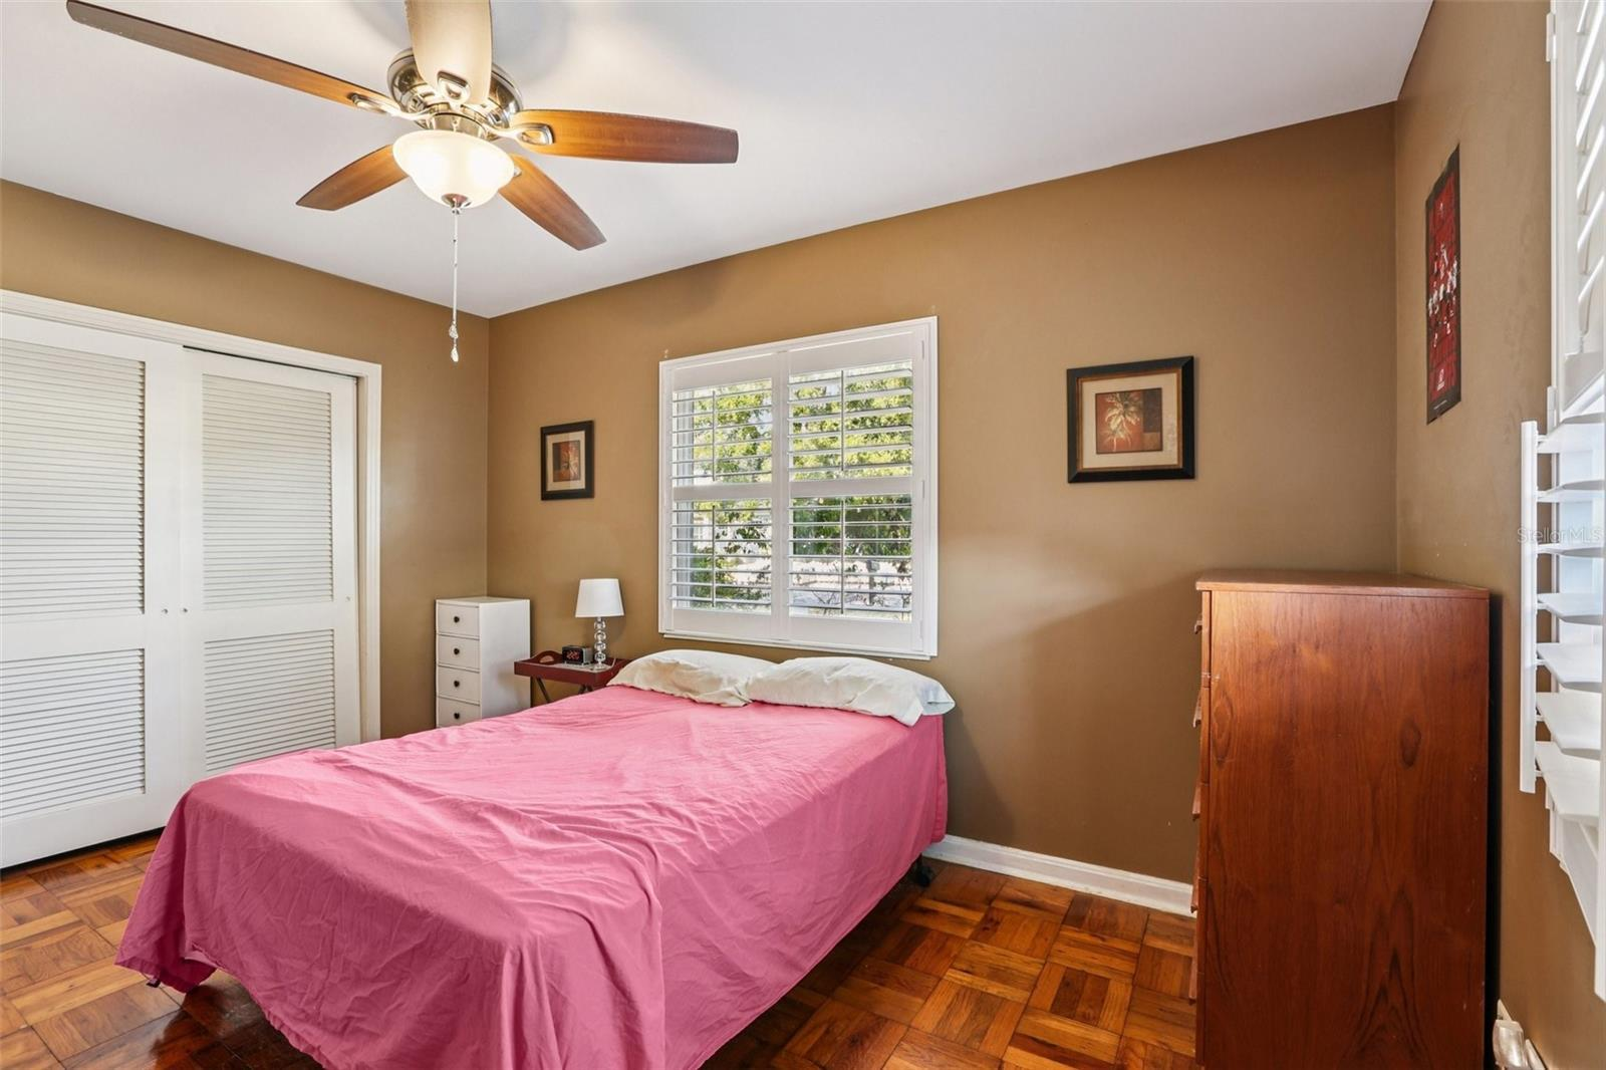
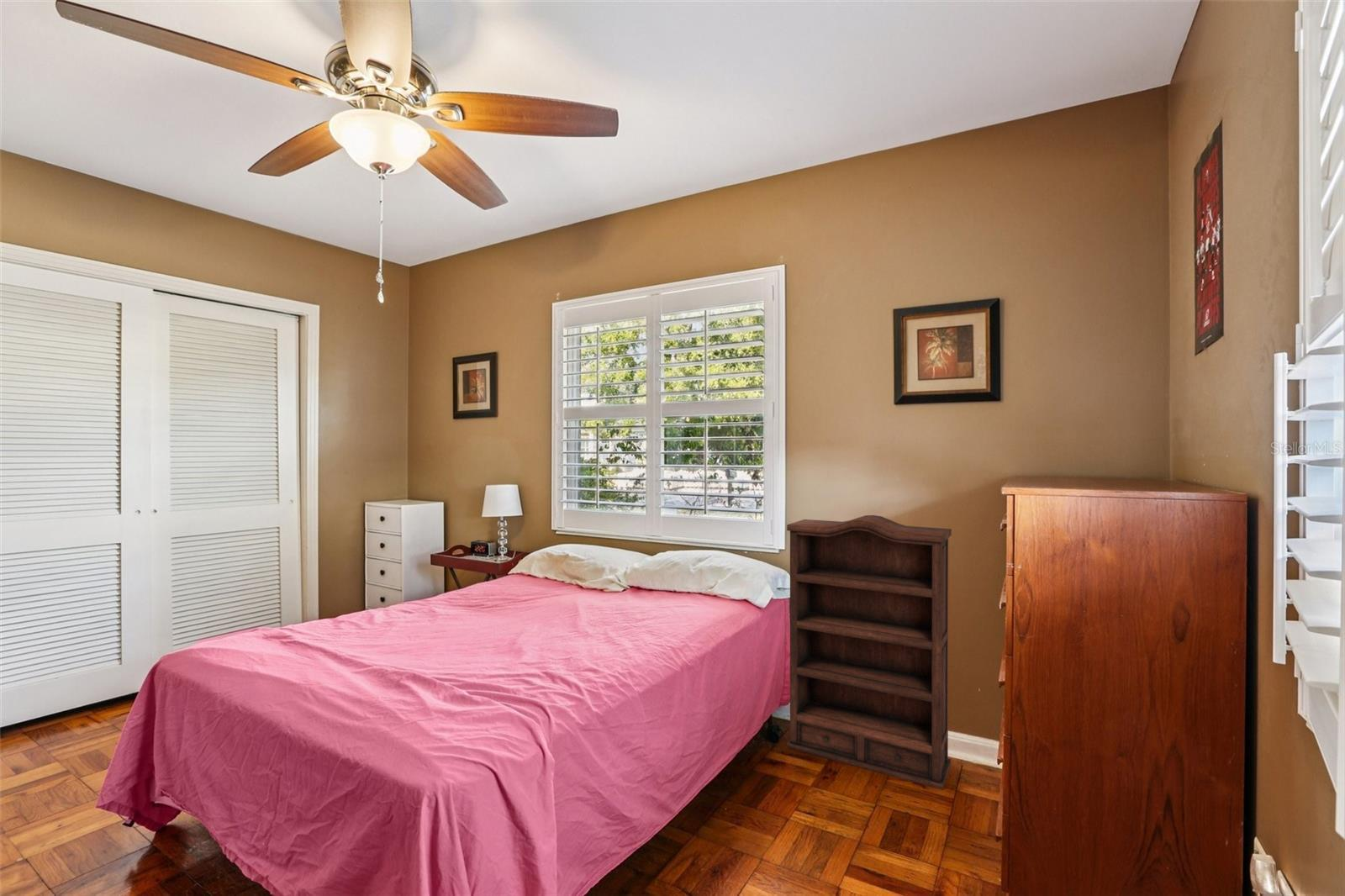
+ bookshelf [786,514,952,791]
